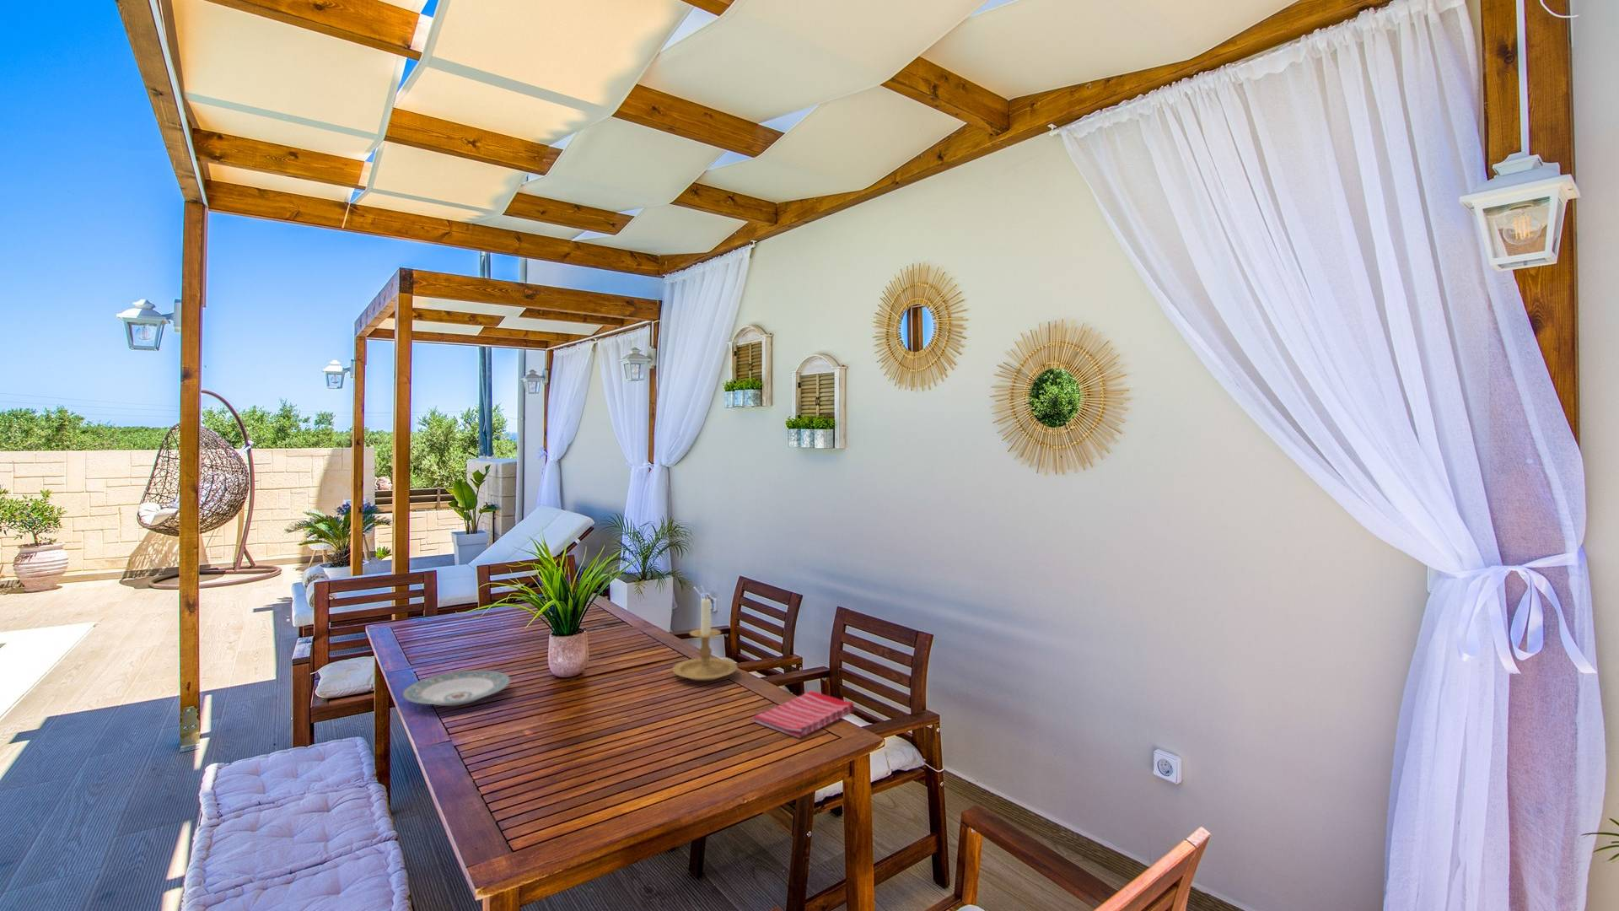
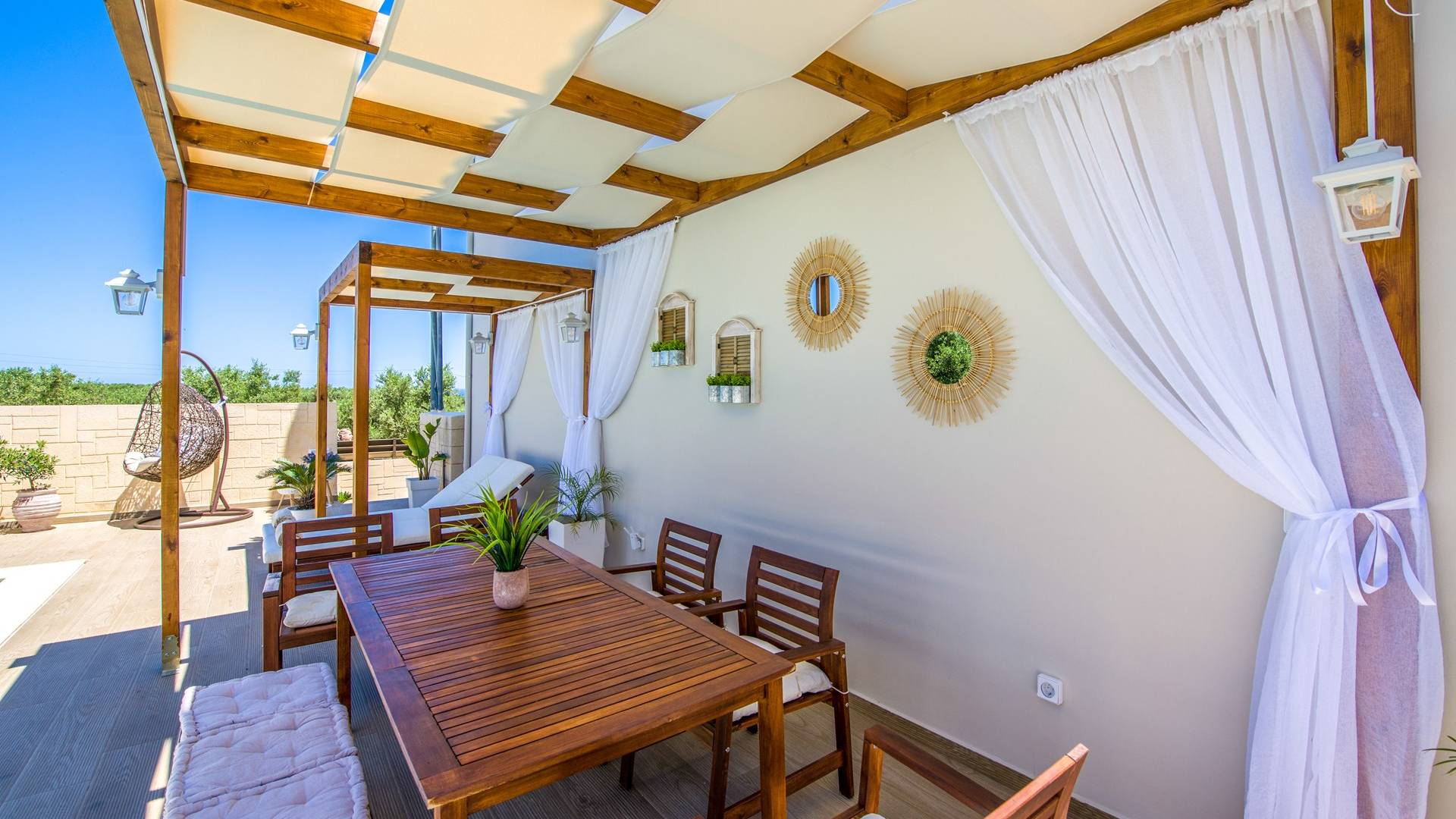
- dish towel [752,690,855,739]
- candle holder [672,595,738,682]
- plate [401,669,511,706]
